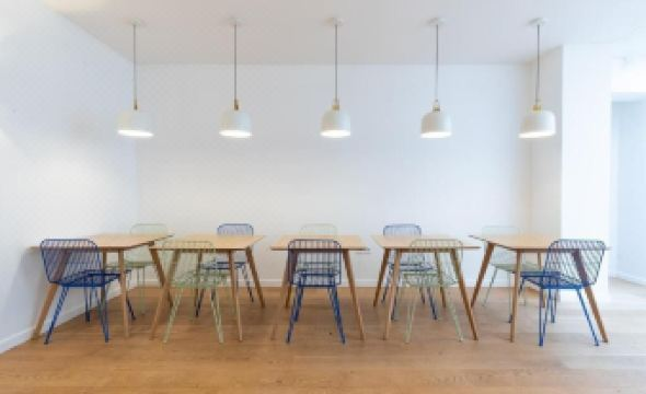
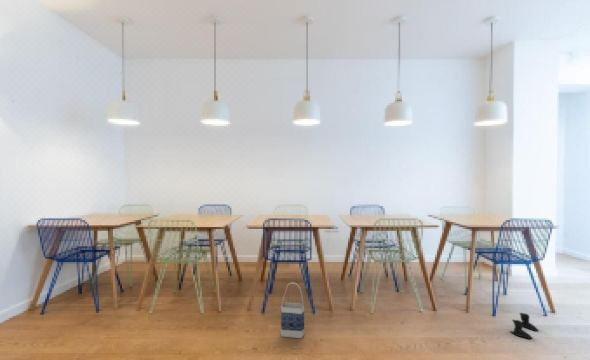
+ boots [509,312,539,340]
+ bag [280,281,305,339]
